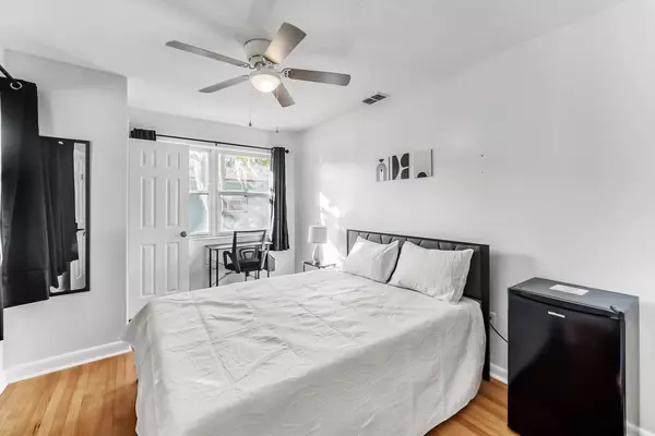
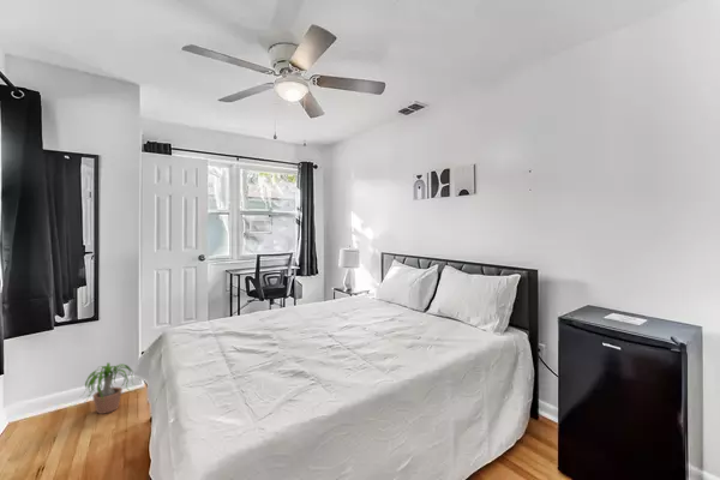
+ potted plant [80,361,139,415]
